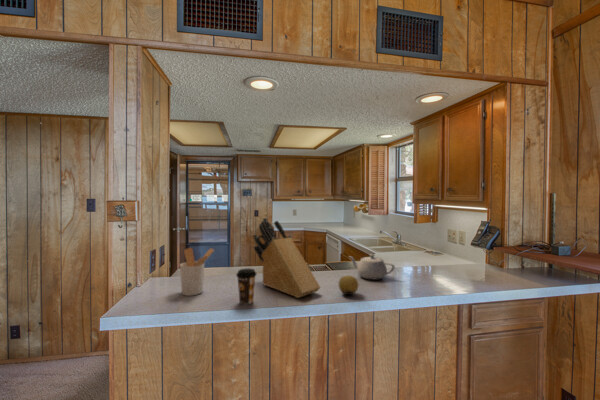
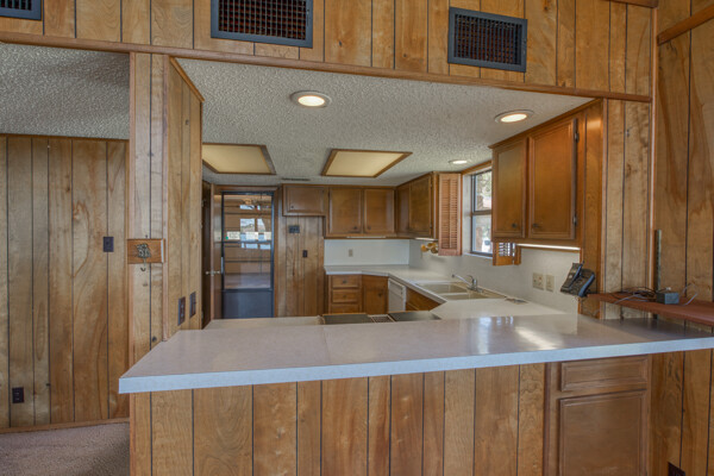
- utensil holder [179,247,215,297]
- coffee cup [235,267,258,305]
- fruit [338,274,360,297]
- teapot [348,253,396,281]
- knife block [252,217,321,299]
